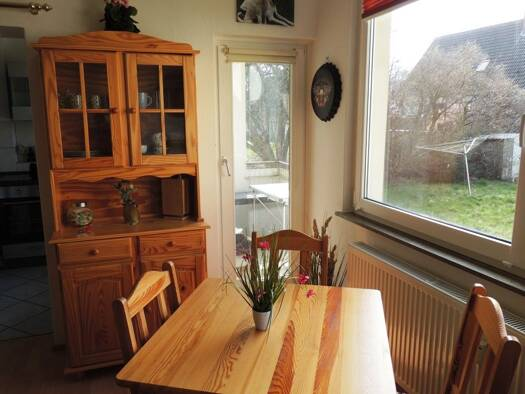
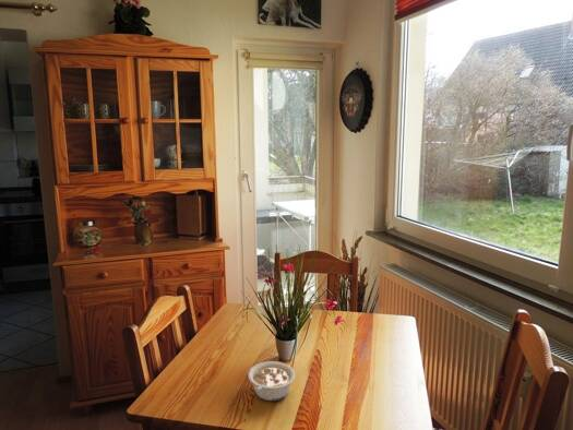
+ legume [247,360,297,402]
